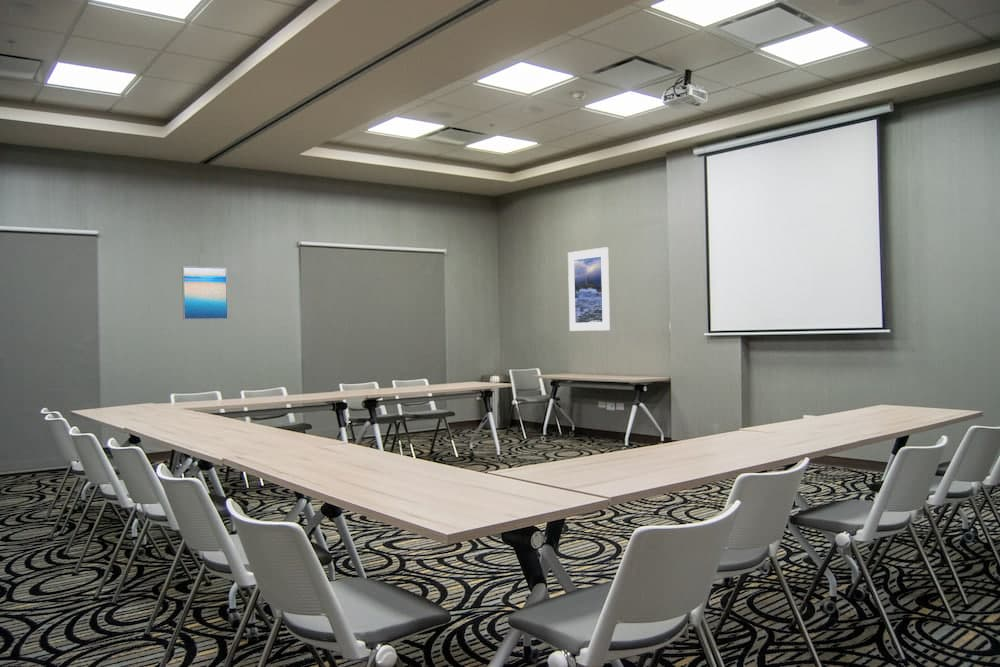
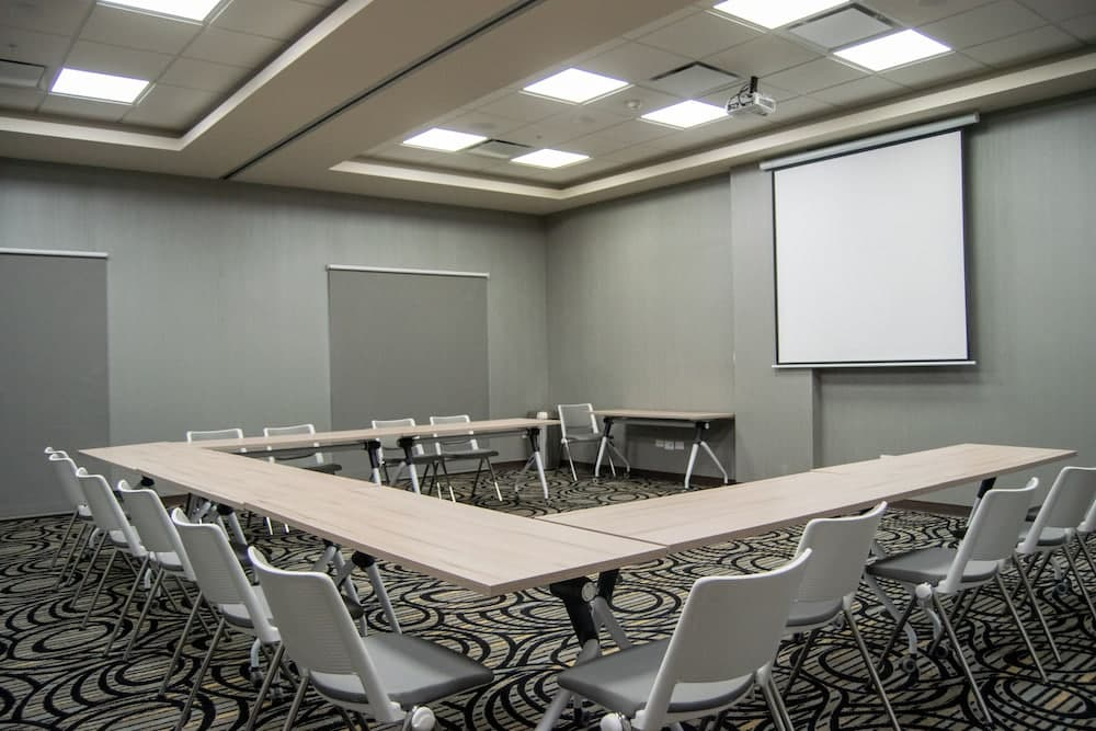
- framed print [567,246,611,332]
- wall art [181,265,229,321]
